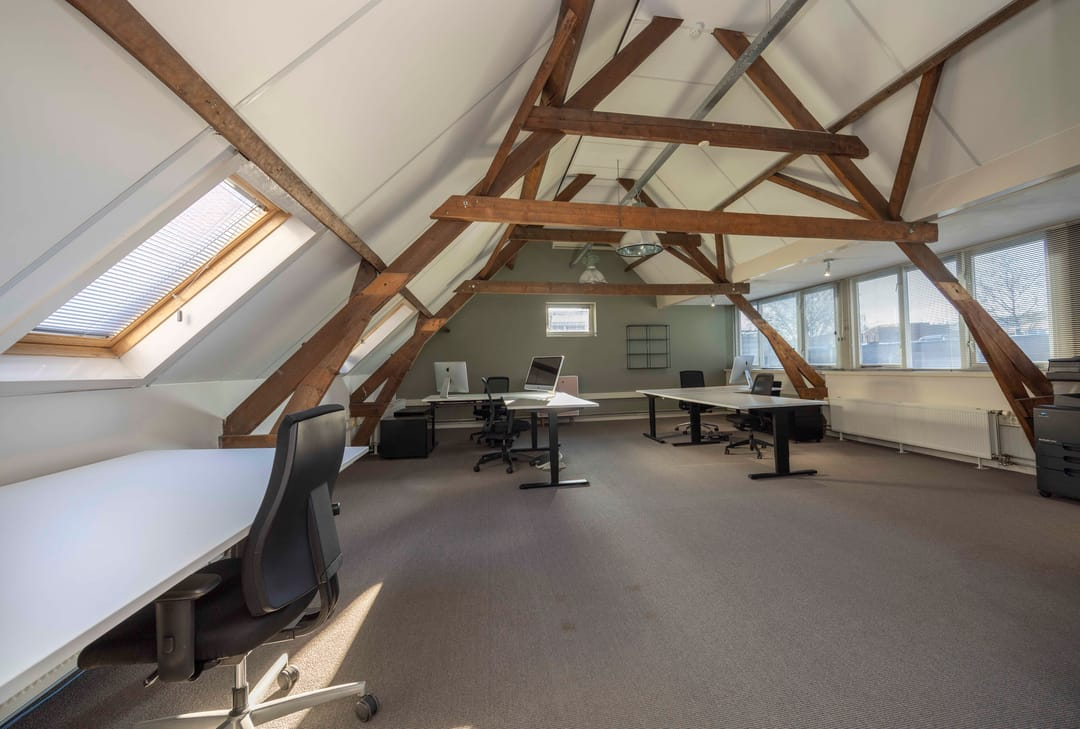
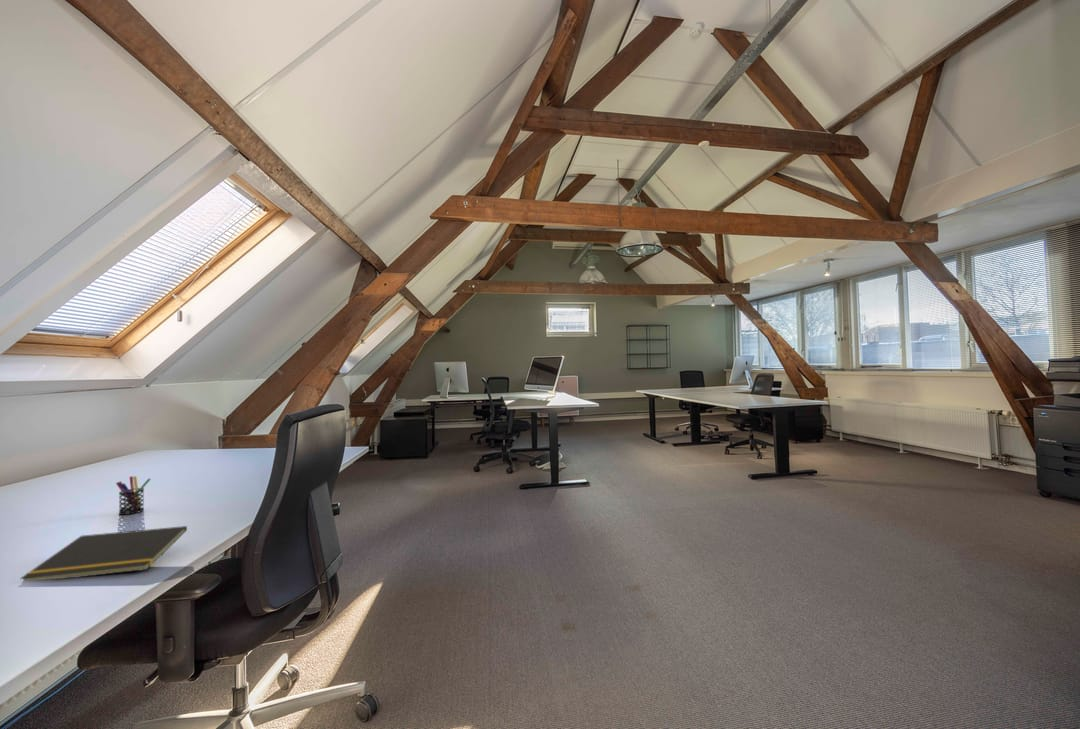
+ pen holder [115,475,152,516]
+ notepad [19,525,188,582]
